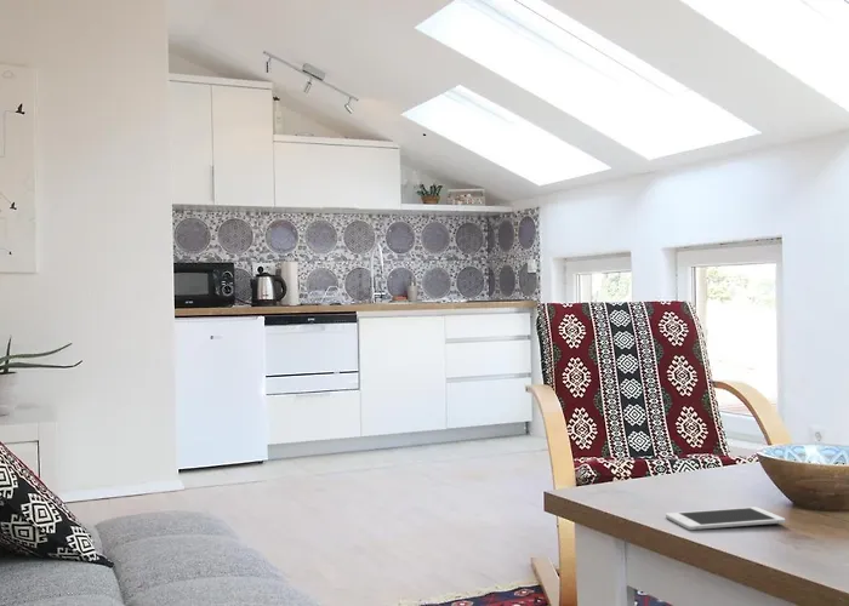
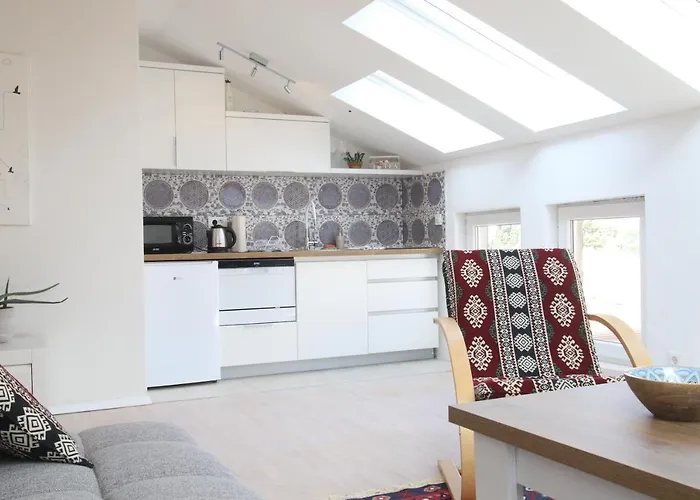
- cell phone [665,507,786,531]
